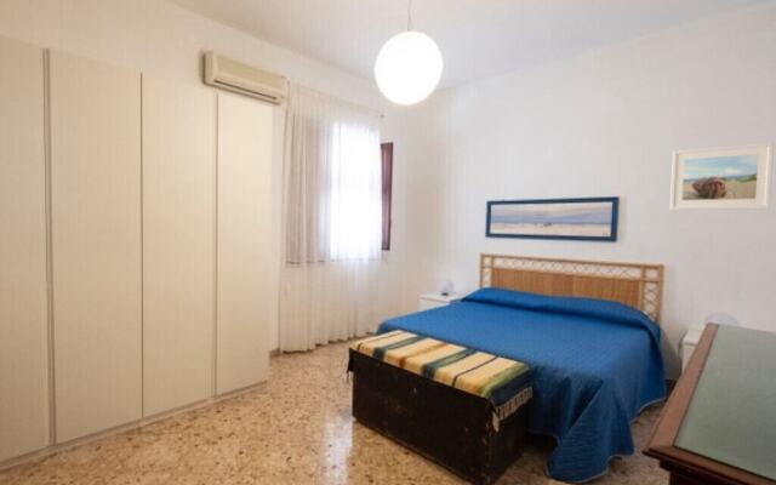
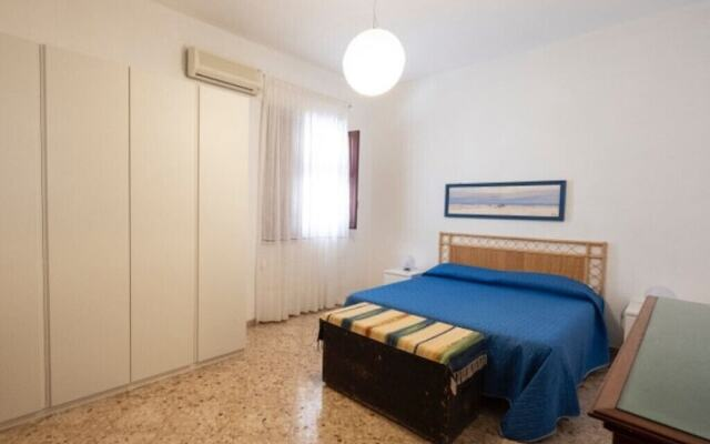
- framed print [668,141,775,211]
